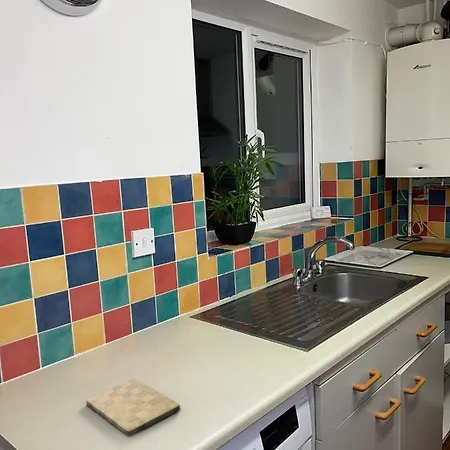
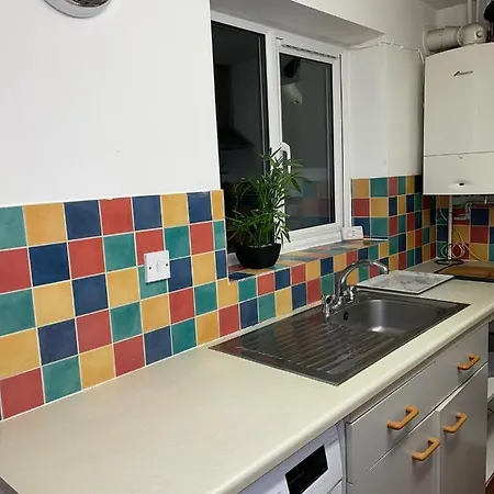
- cutting board [85,378,181,437]
